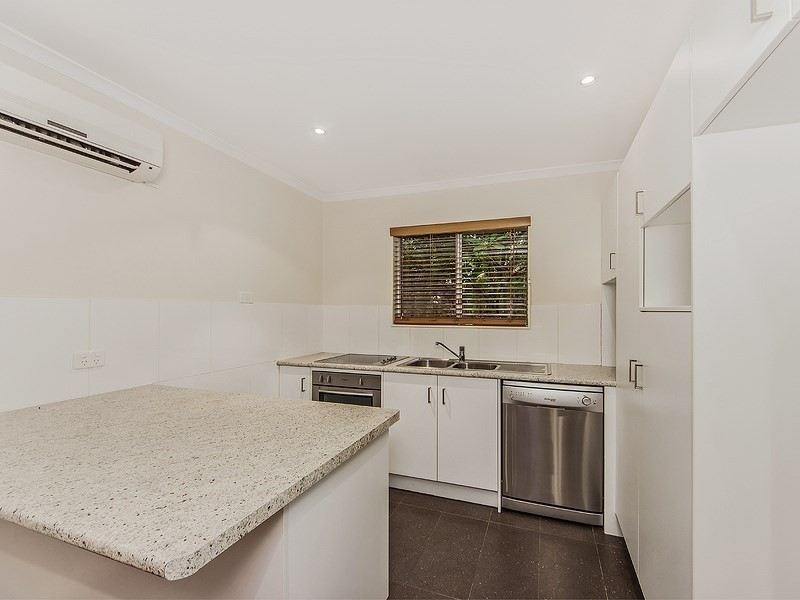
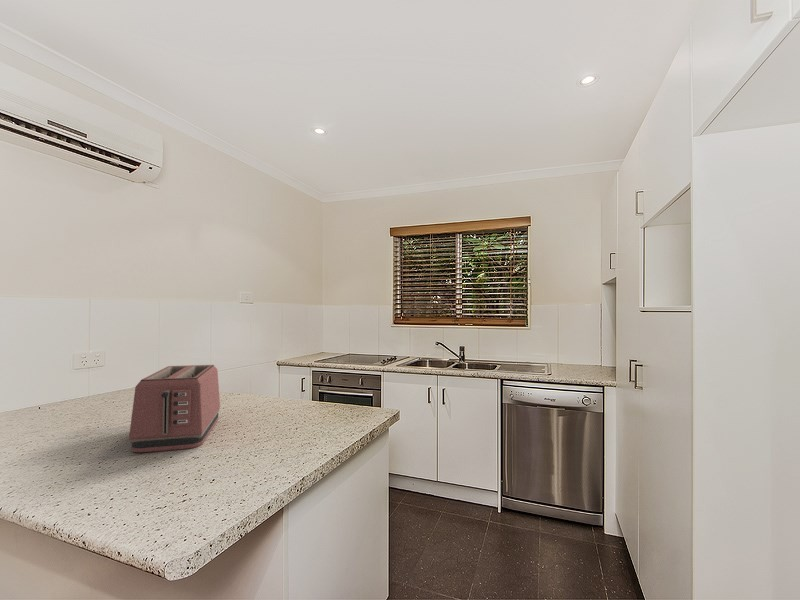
+ toaster [128,364,221,454]
